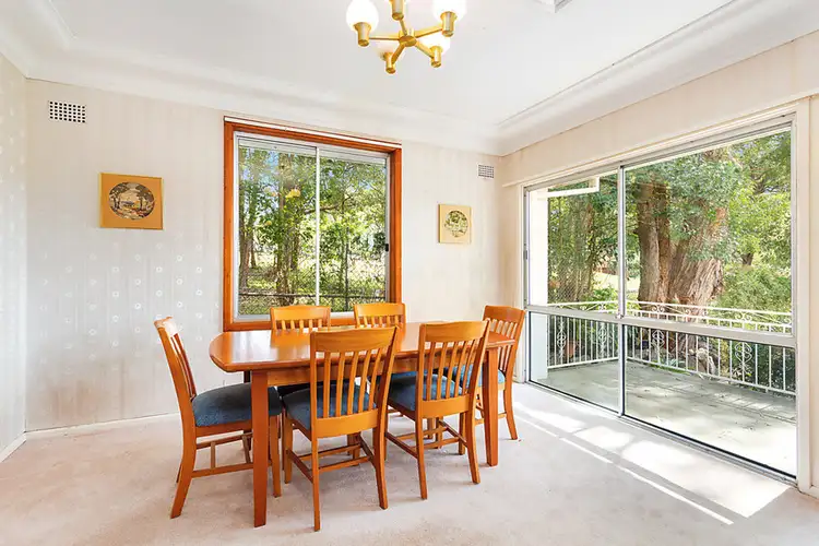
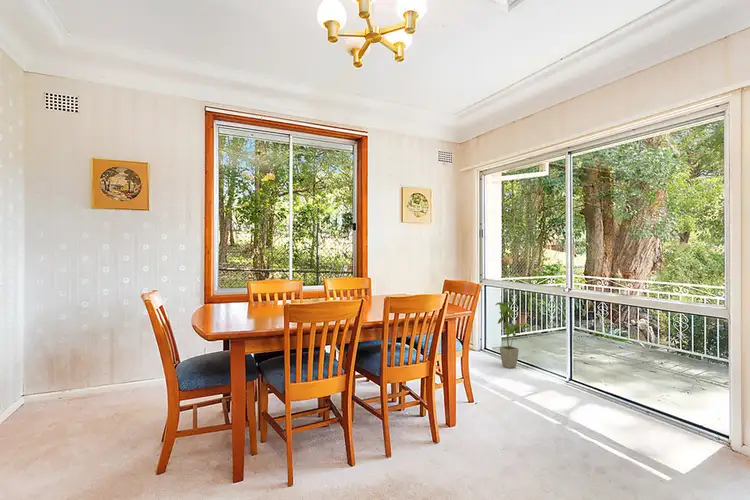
+ house plant [495,301,532,369]
